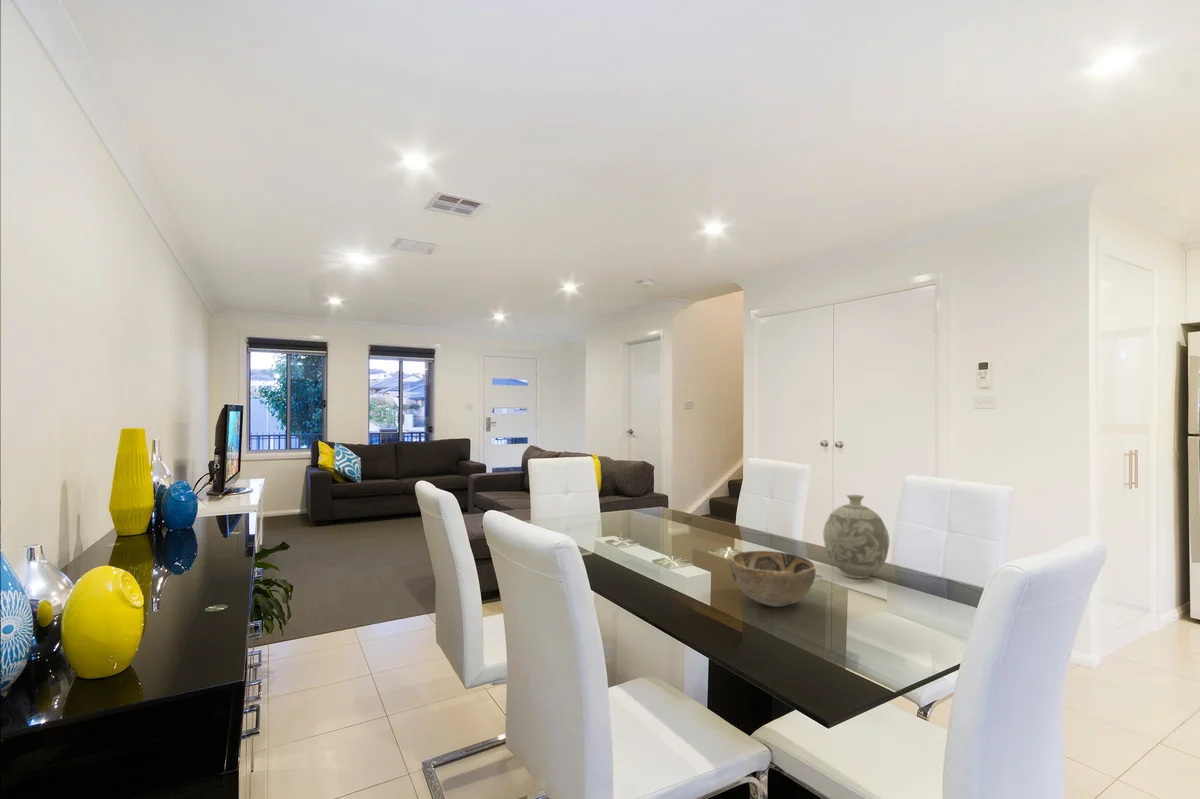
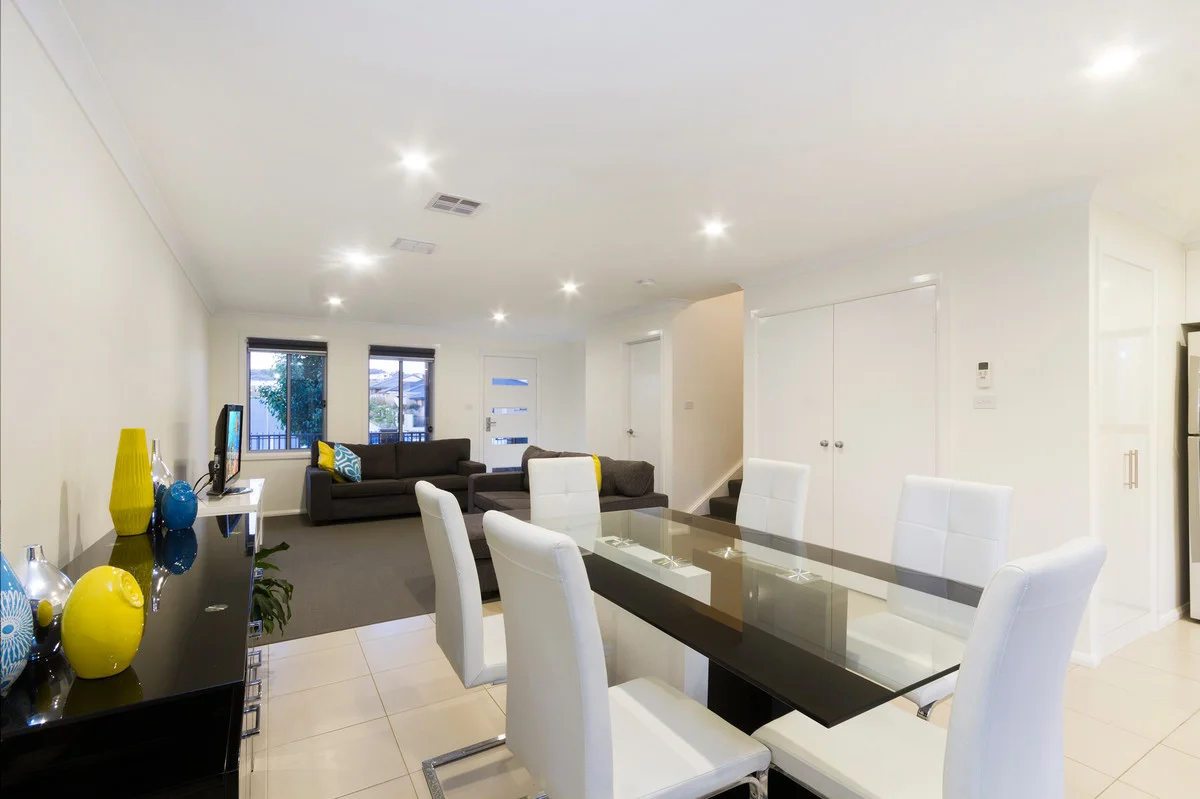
- decorative vase [822,494,890,579]
- decorative bowl [729,550,817,608]
